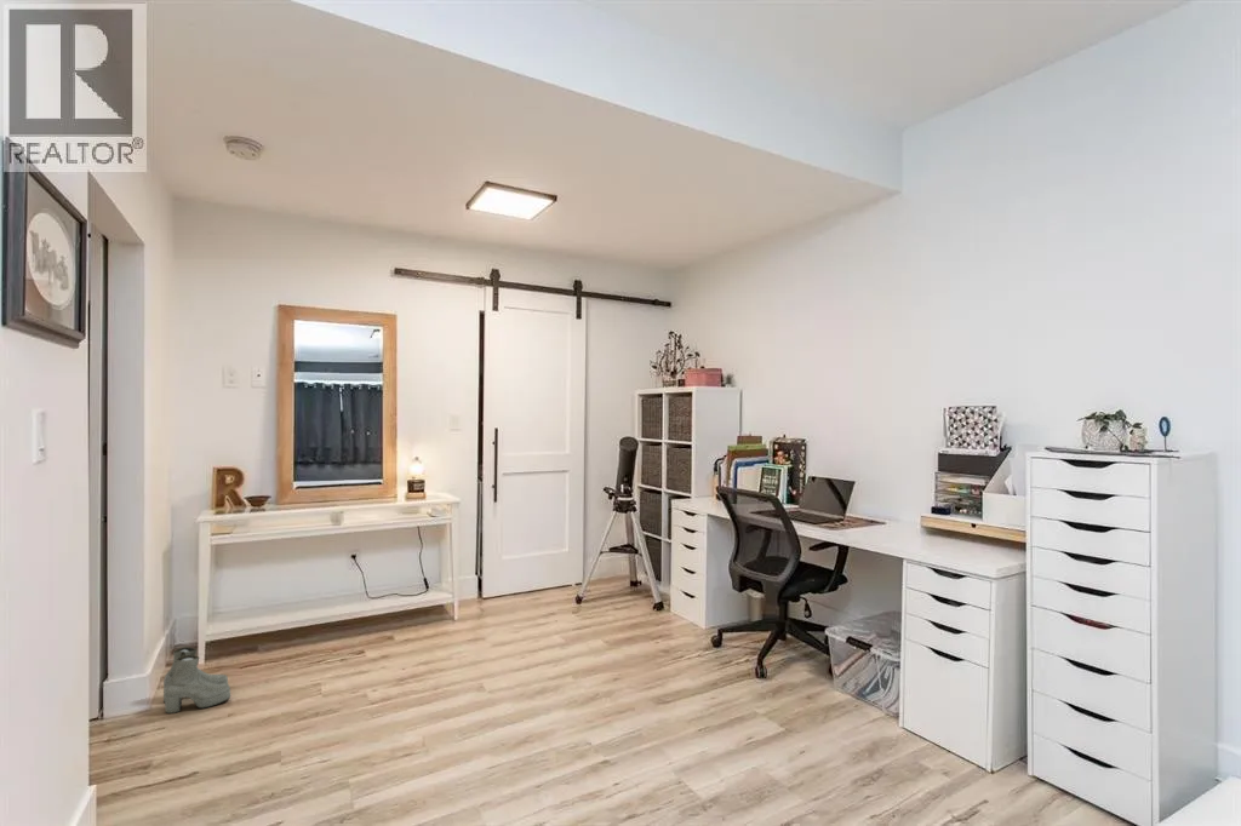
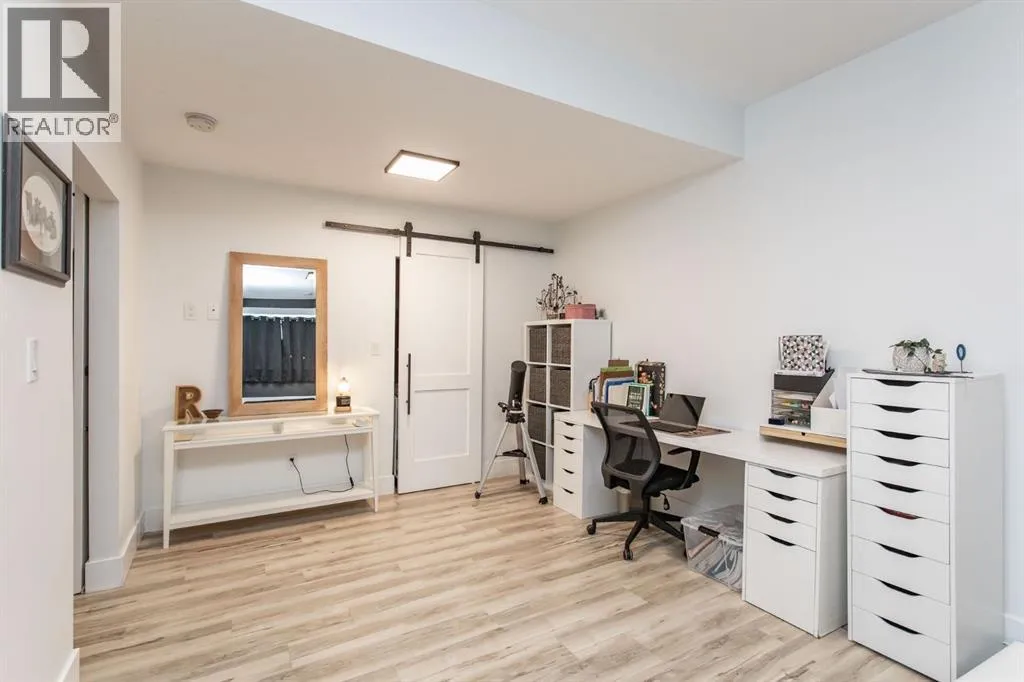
- boots [162,646,231,715]
